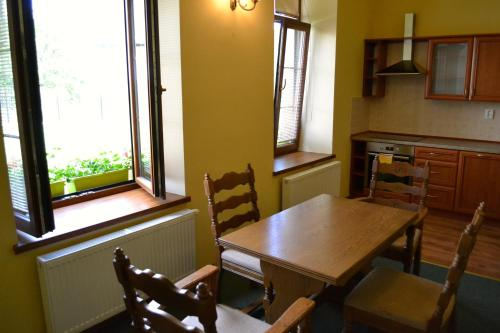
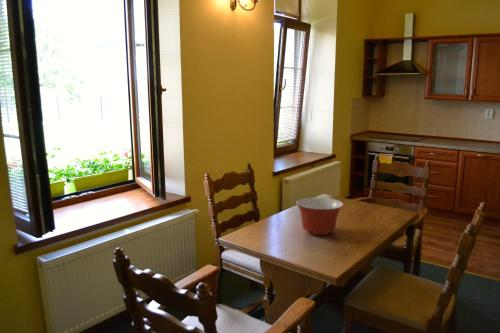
+ mixing bowl [295,197,344,236]
